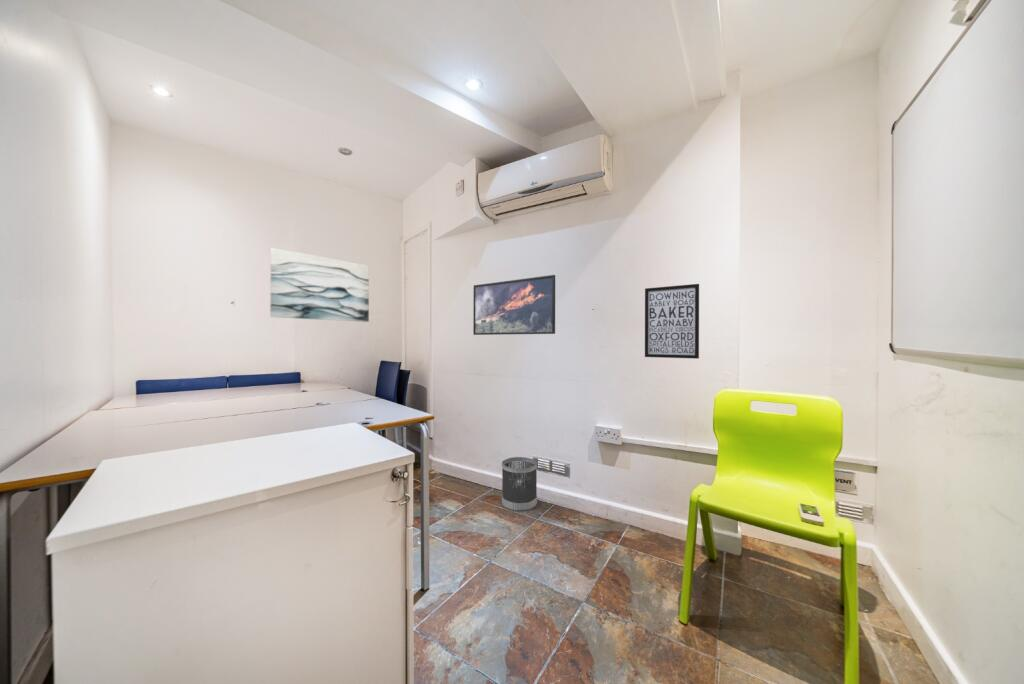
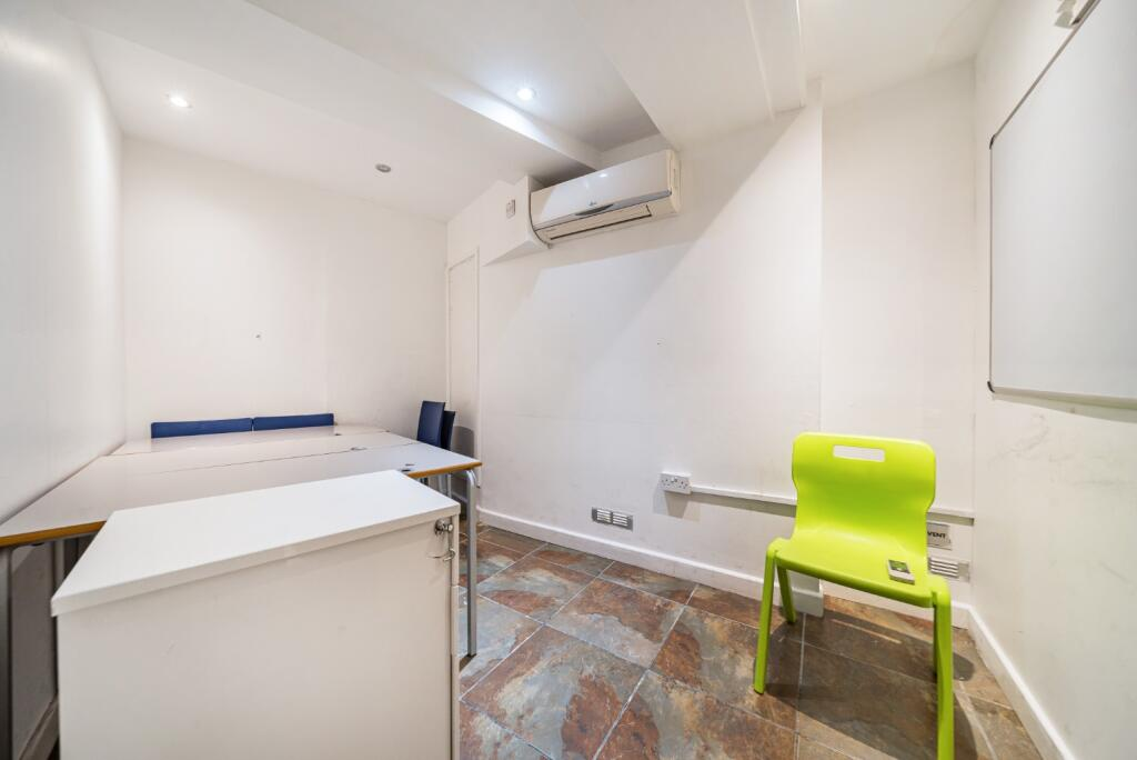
- wall art [644,283,700,360]
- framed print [472,274,556,336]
- wastebasket [501,456,538,512]
- wall art [269,247,370,323]
